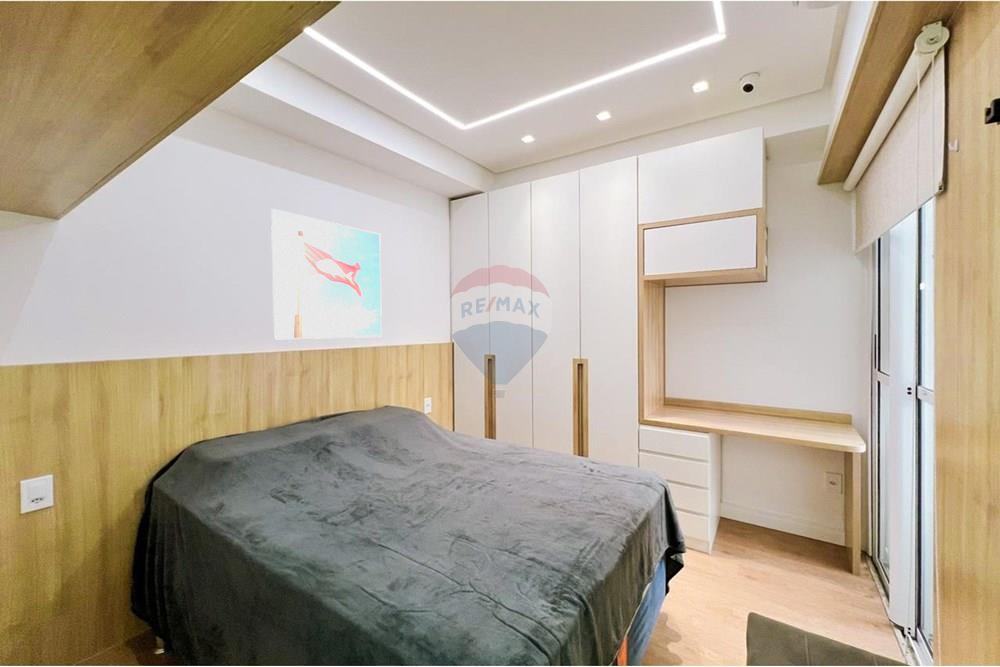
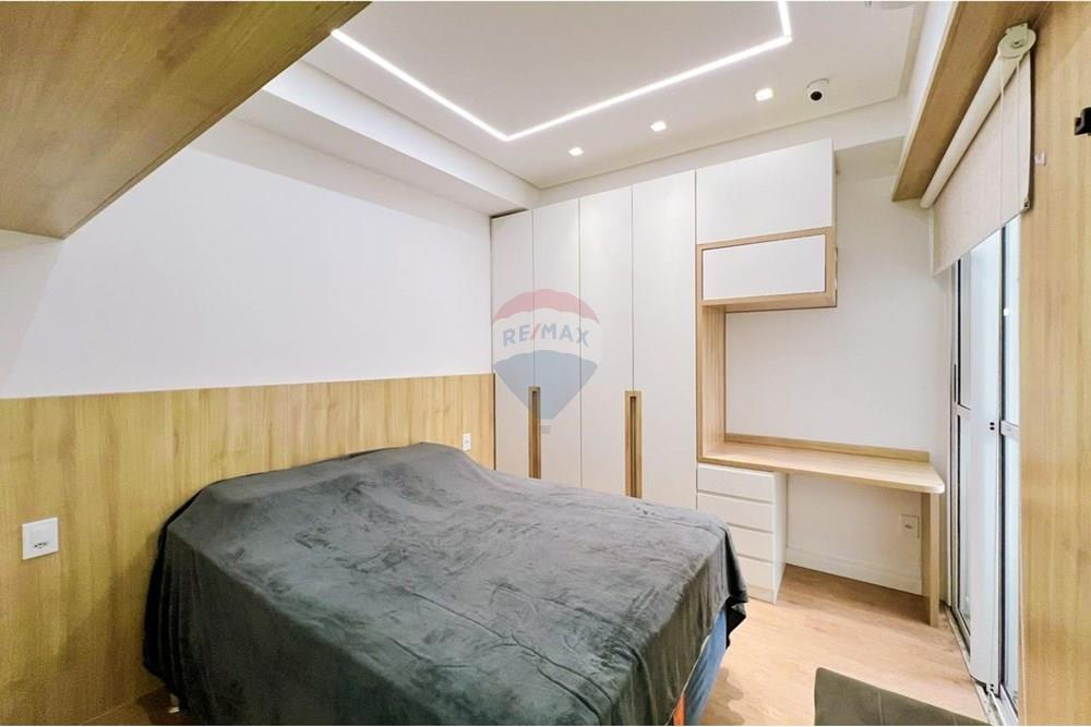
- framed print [270,208,383,341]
